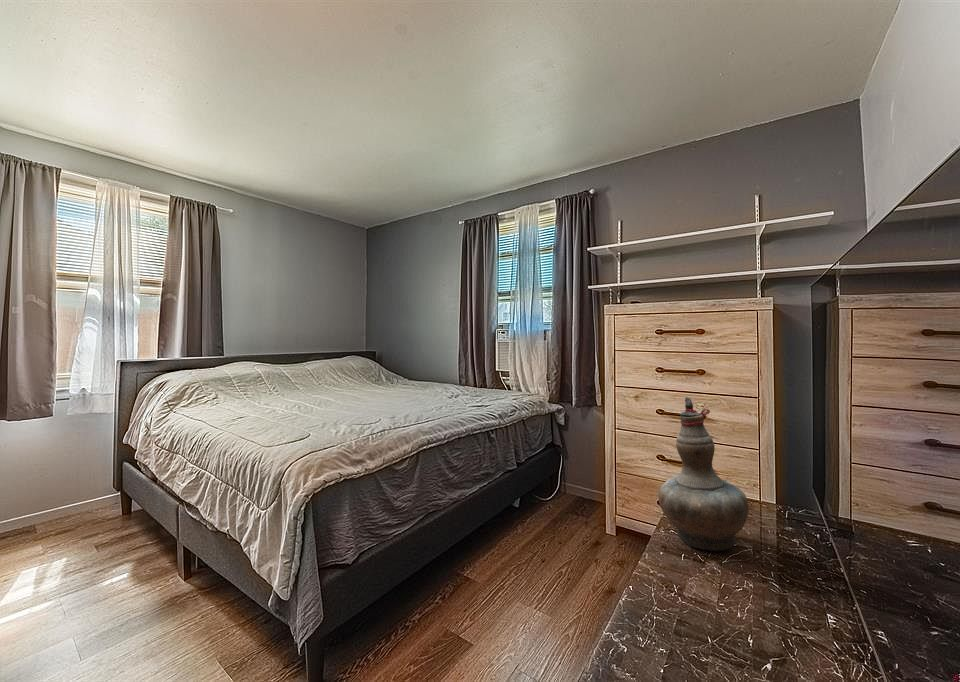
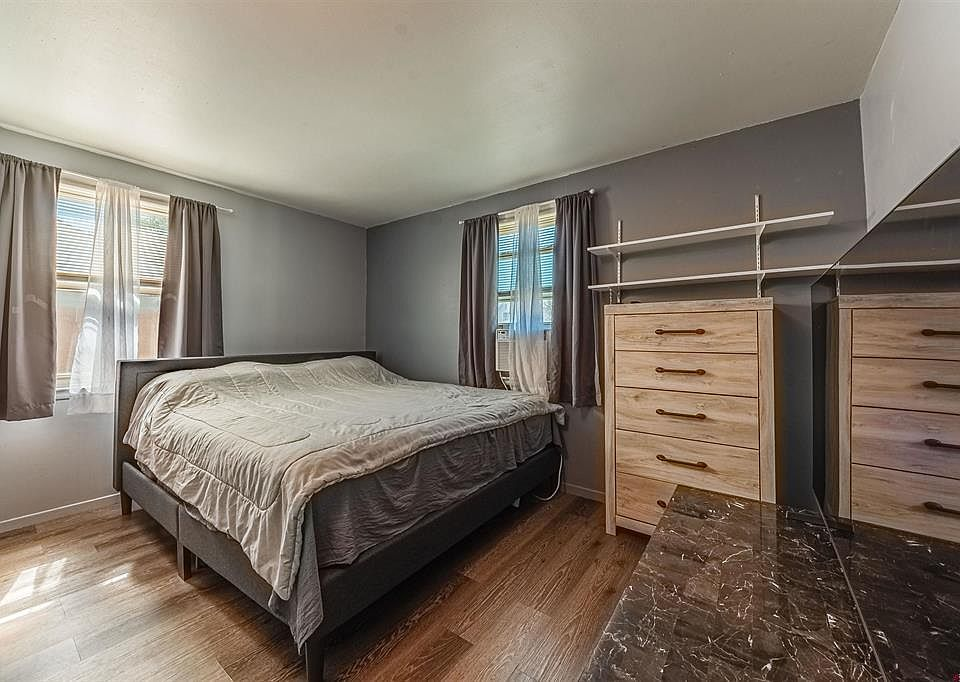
- decorative vase [657,397,750,552]
